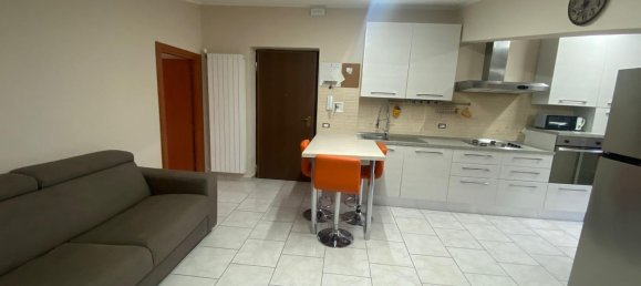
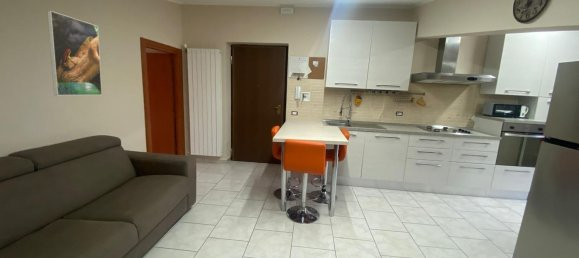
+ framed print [46,10,103,96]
